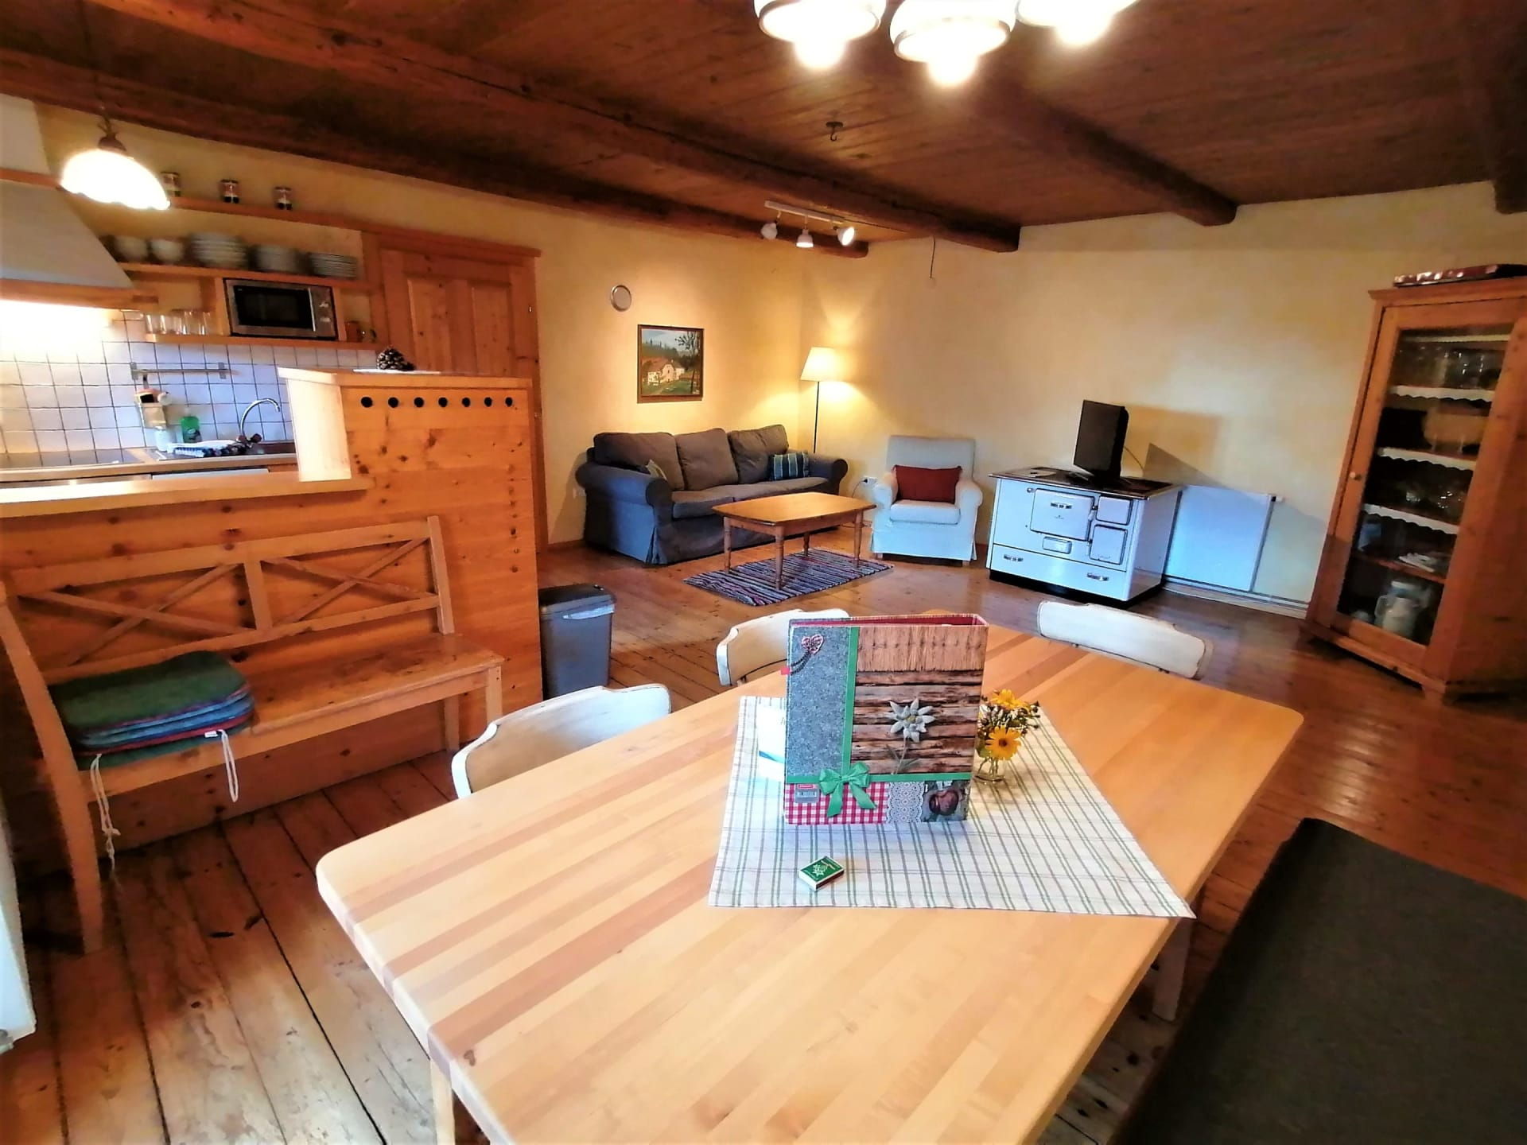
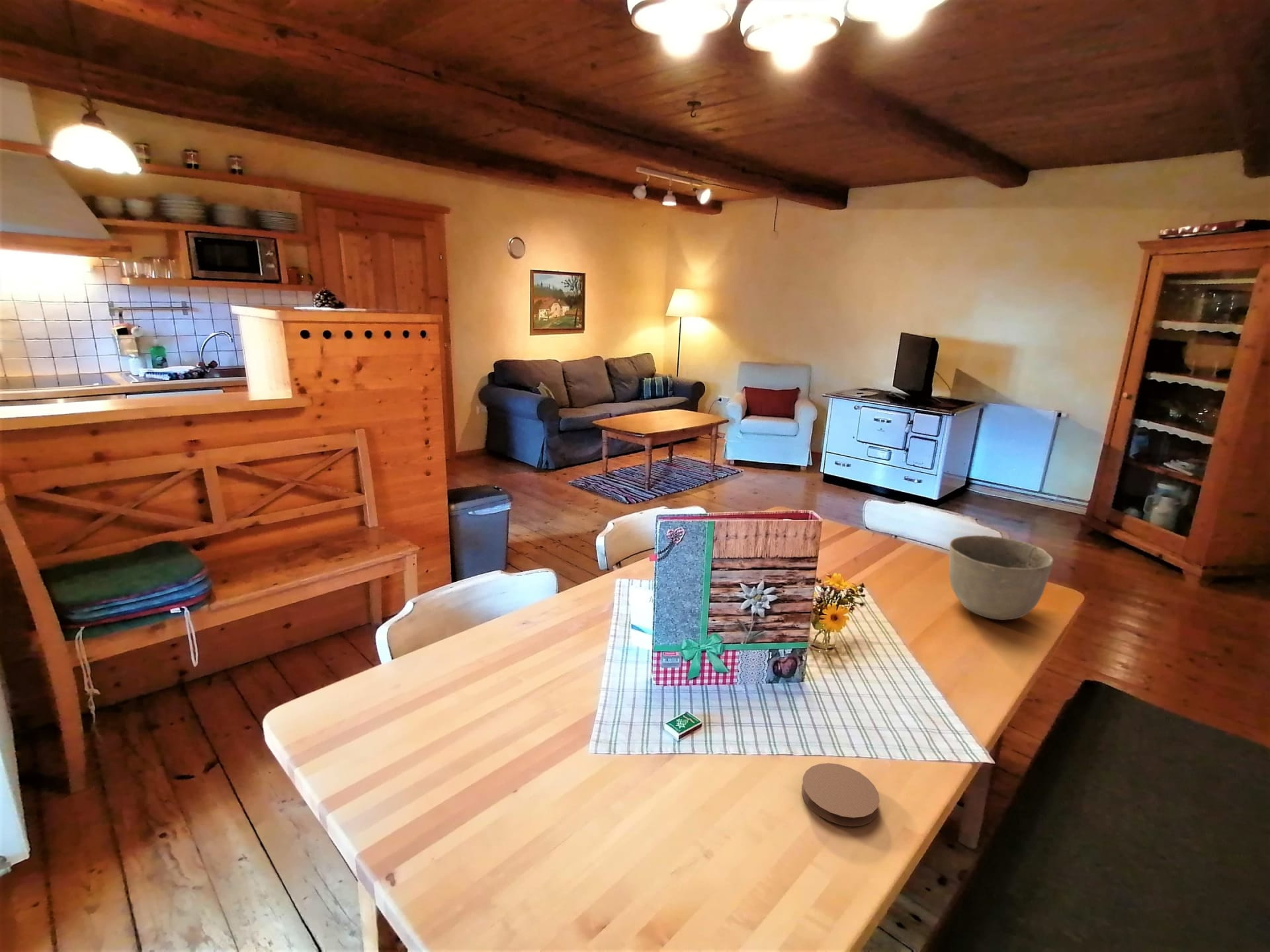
+ coaster [801,762,880,827]
+ bowl [949,535,1054,621]
